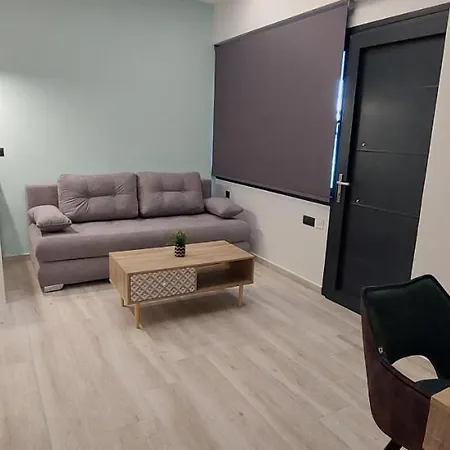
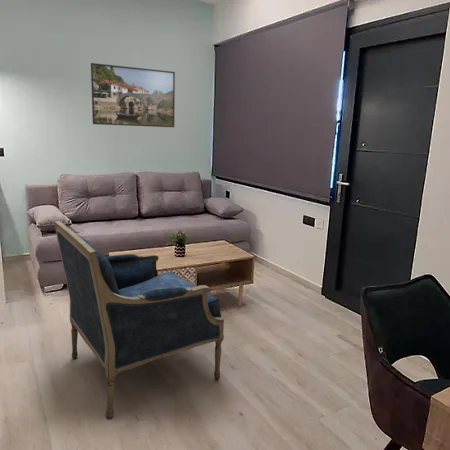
+ armchair [53,220,225,421]
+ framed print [90,62,176,128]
